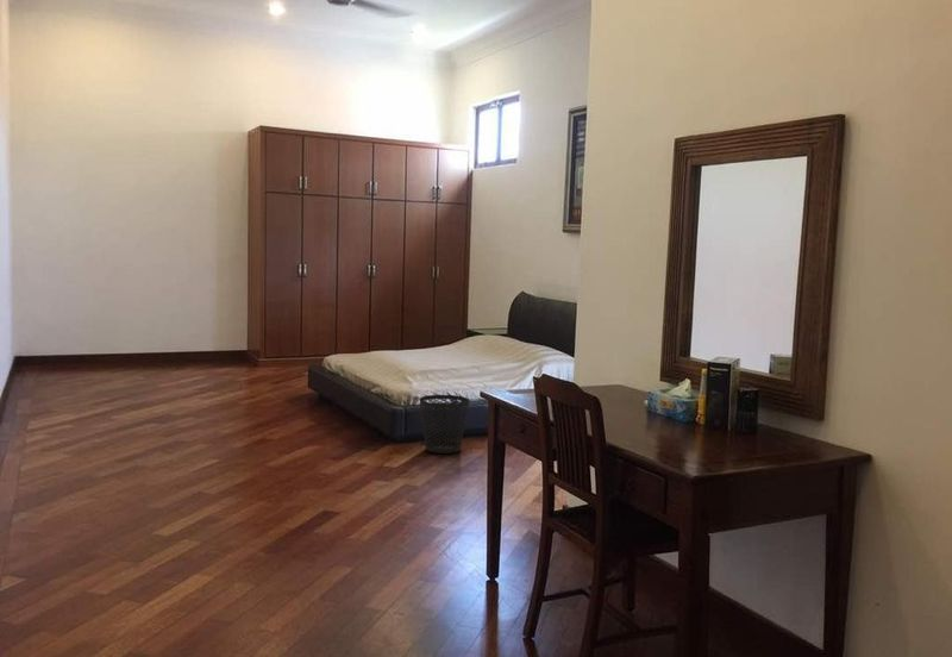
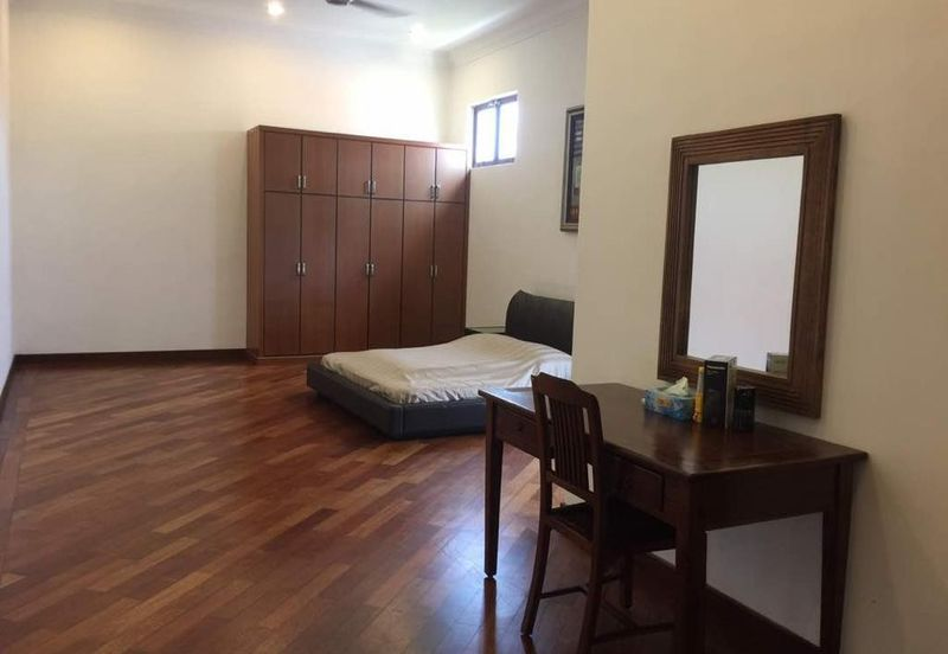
- wastebasket [419,394,470,455]
